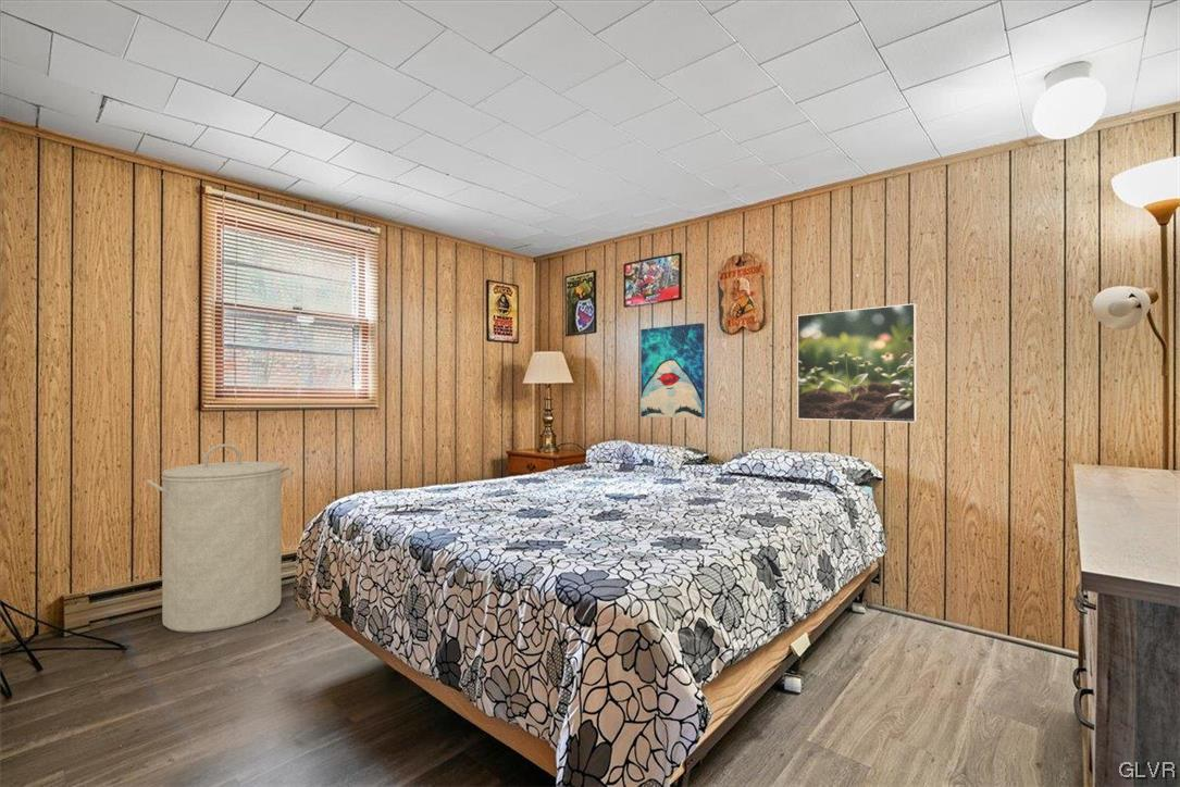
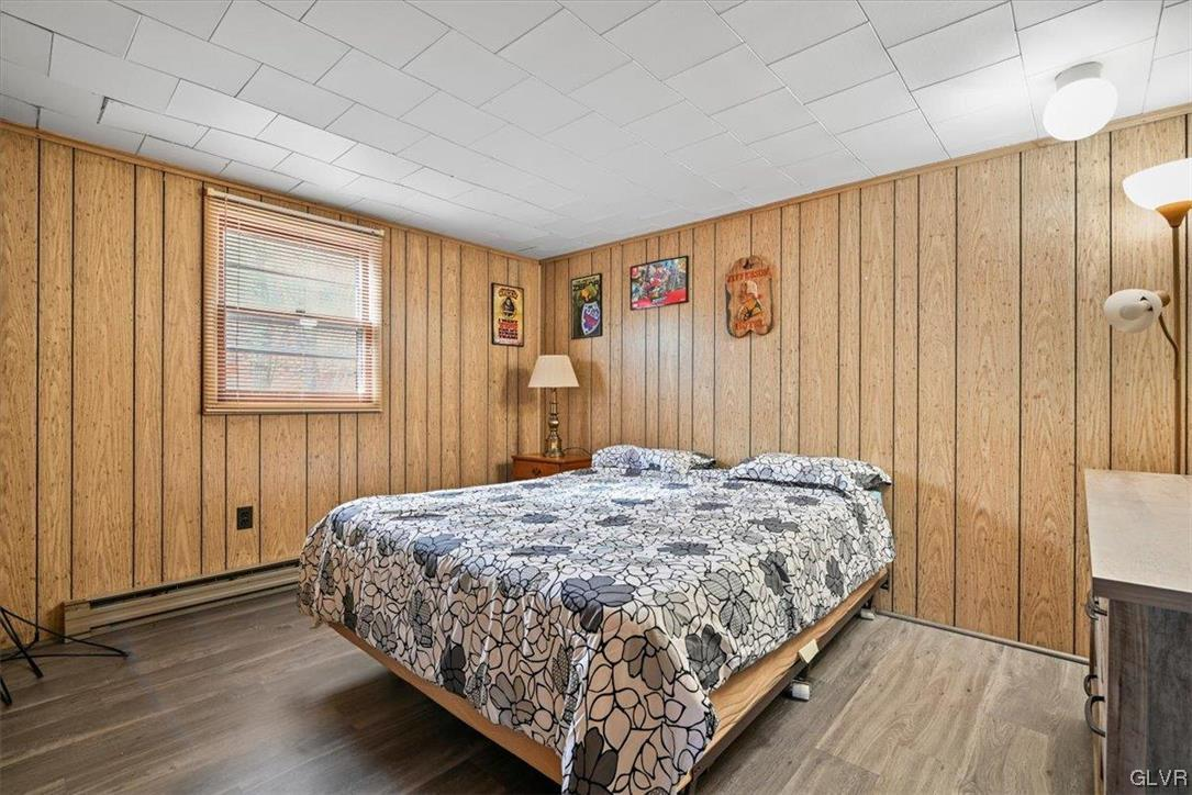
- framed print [796,302,918,424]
- laundry hamper [145,444,294,634]
- wall art [639,322,706,420]
